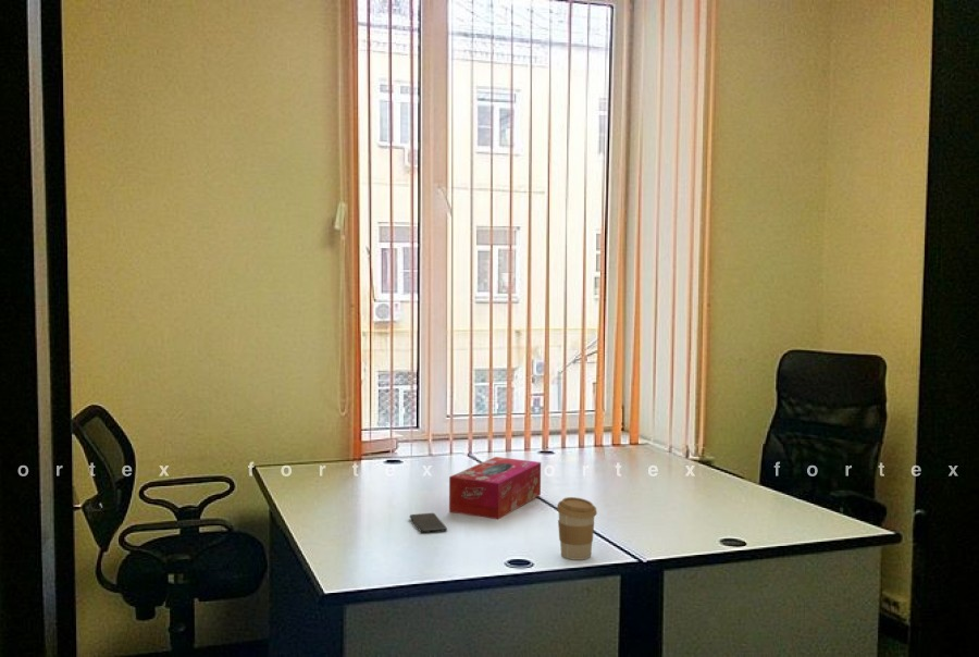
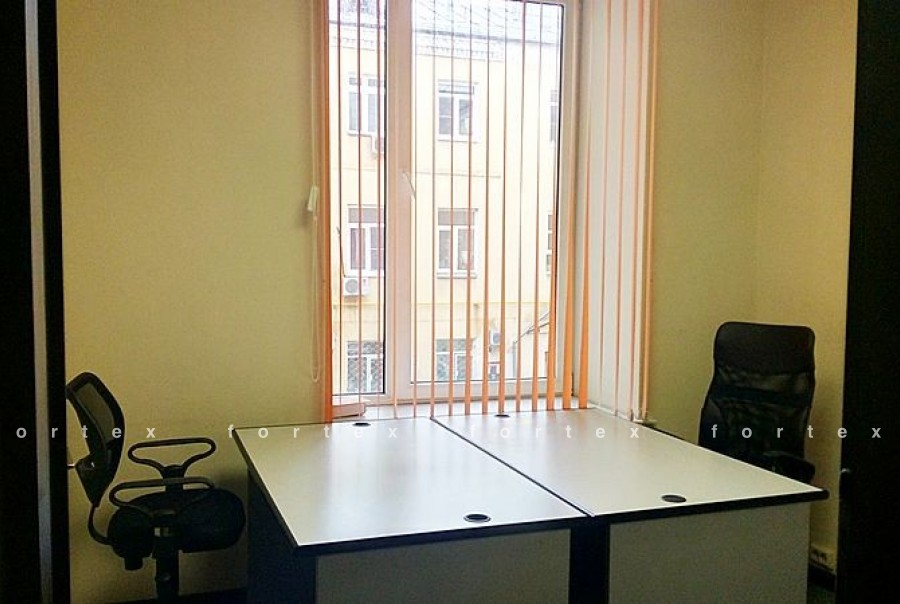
- tissue box [448,456,542,520]
- coffee cup [556,496,598,561]
- smartphone [409,512,448,534]
